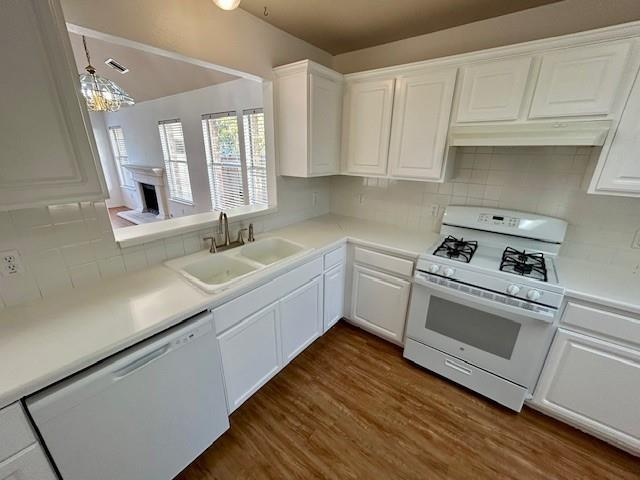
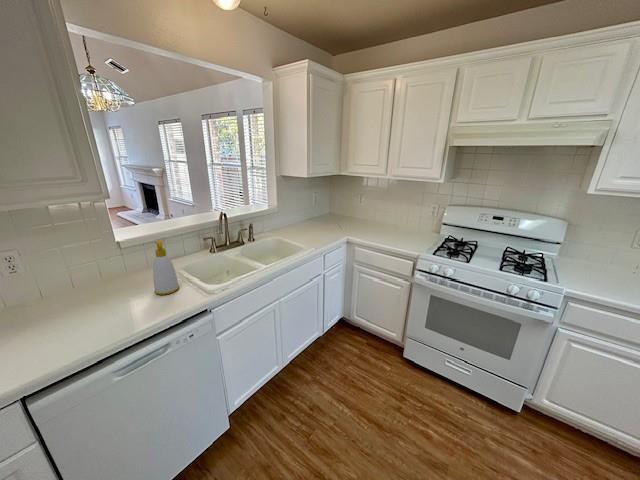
+ soap bottle [152,239,180,296]
